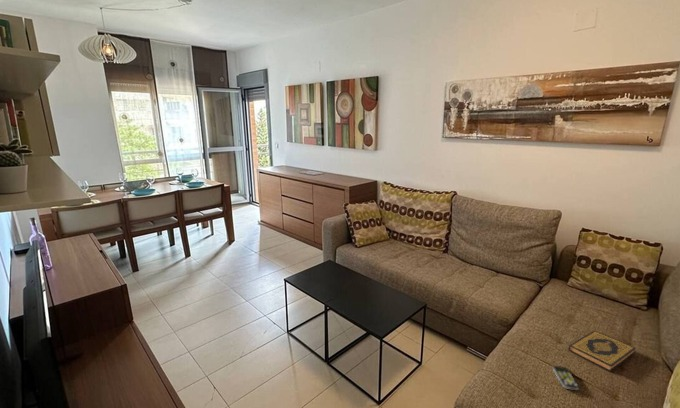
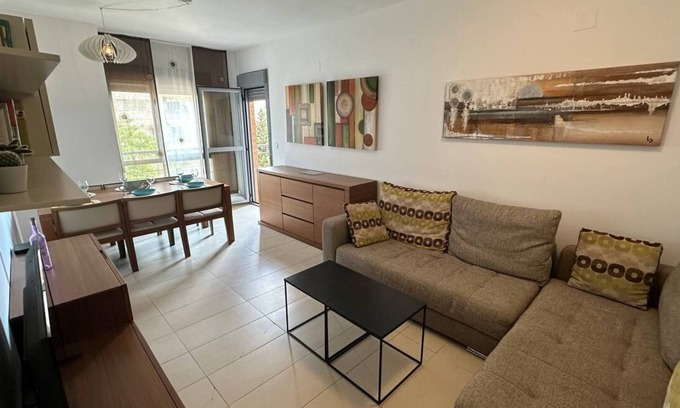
- hardback book [568,330,637,373]
- remote control [552,365,580,391]
